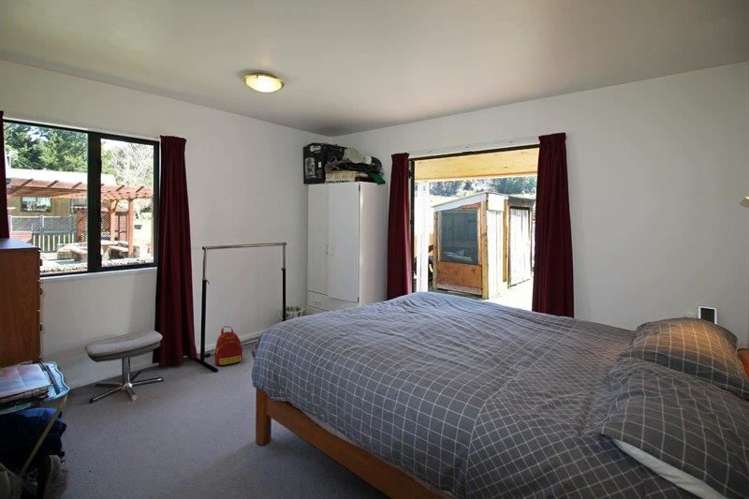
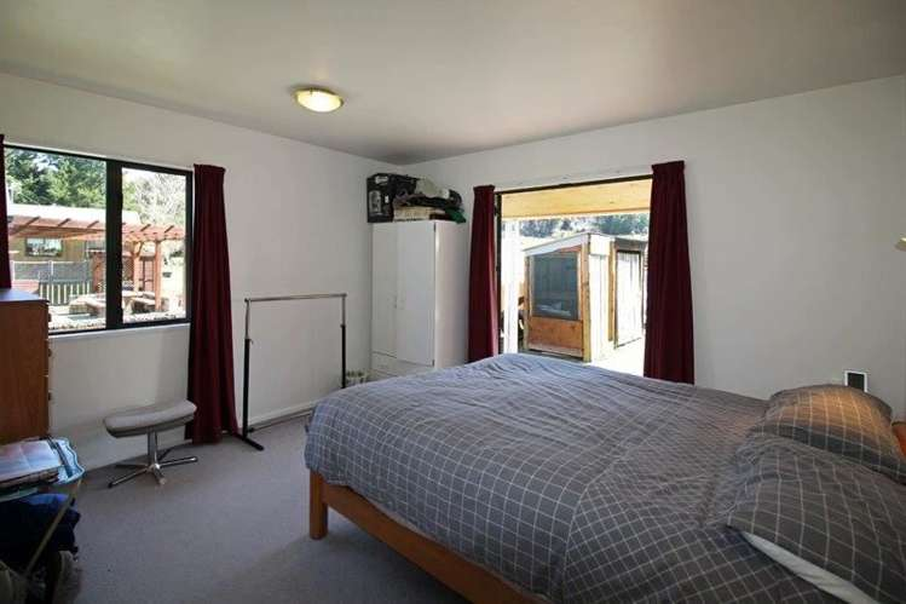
- backpack [213,325,243,367]
